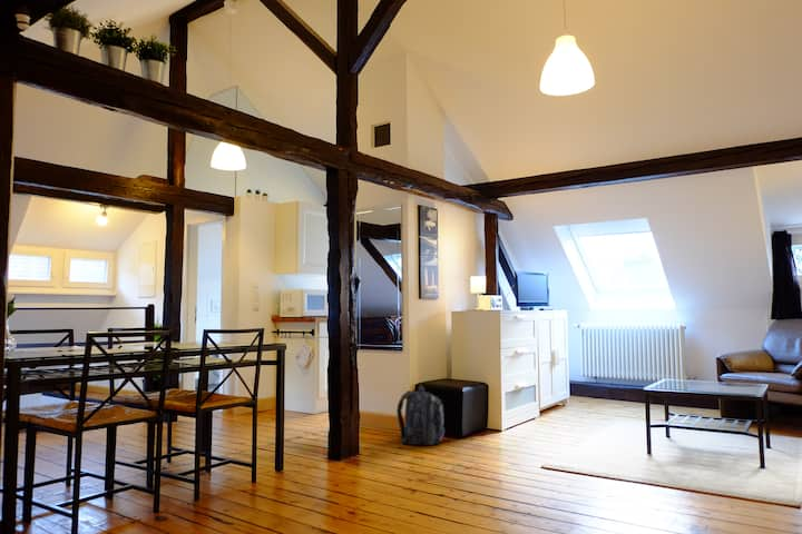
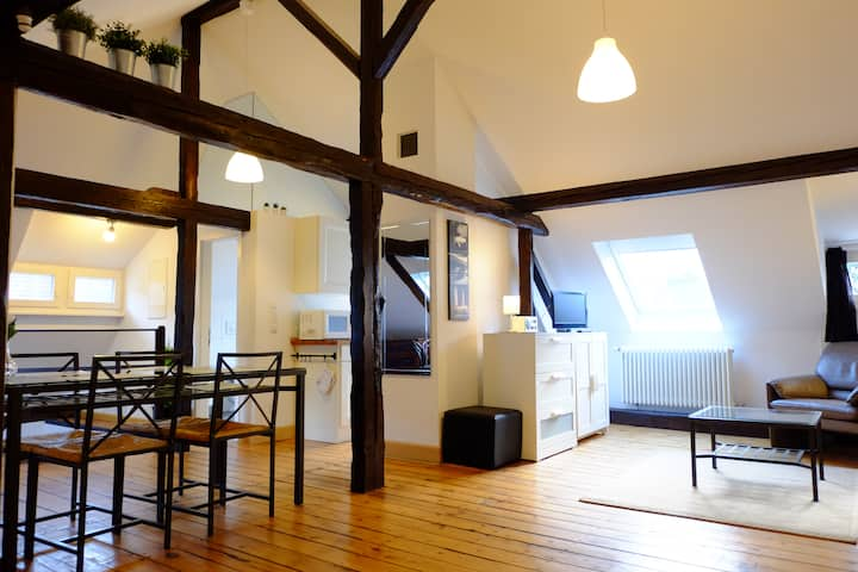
- backpack [395,383,446,446]
